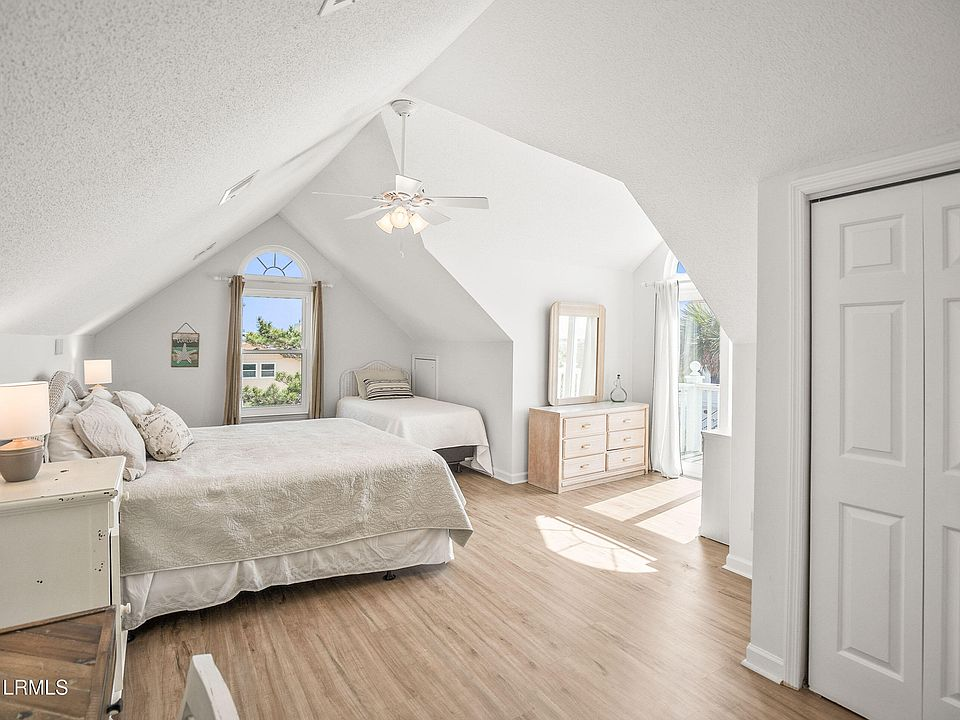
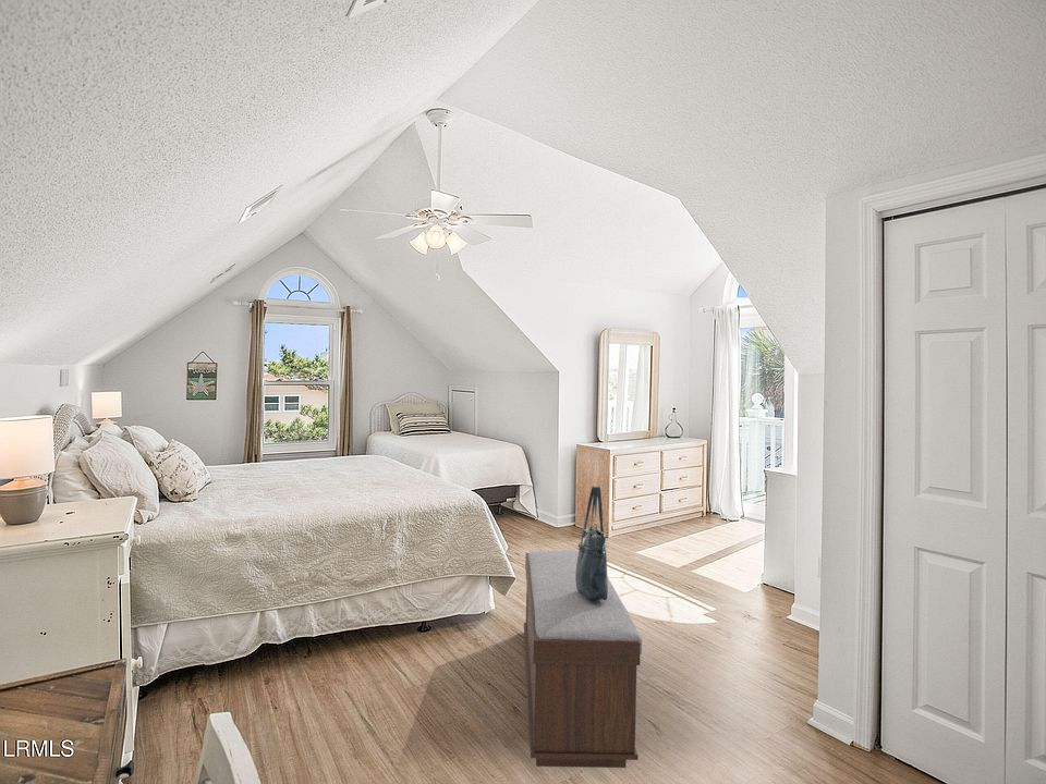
+ tote bag [575,486,609,601]
+ bench [523,550,643,769]
